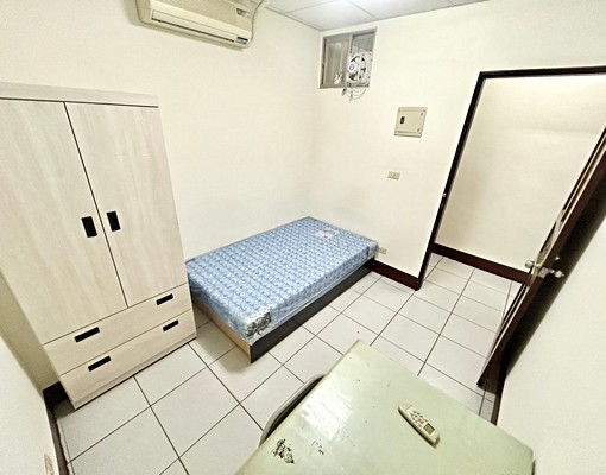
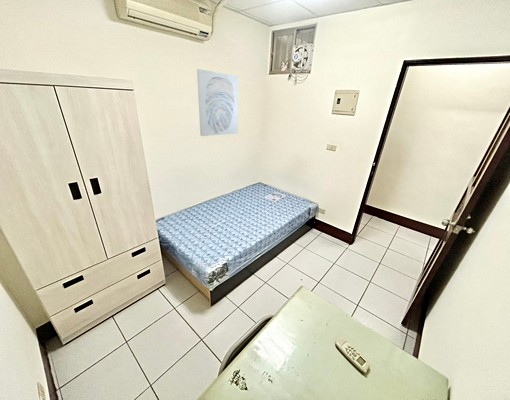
+ wall art [196,68,240,137]
